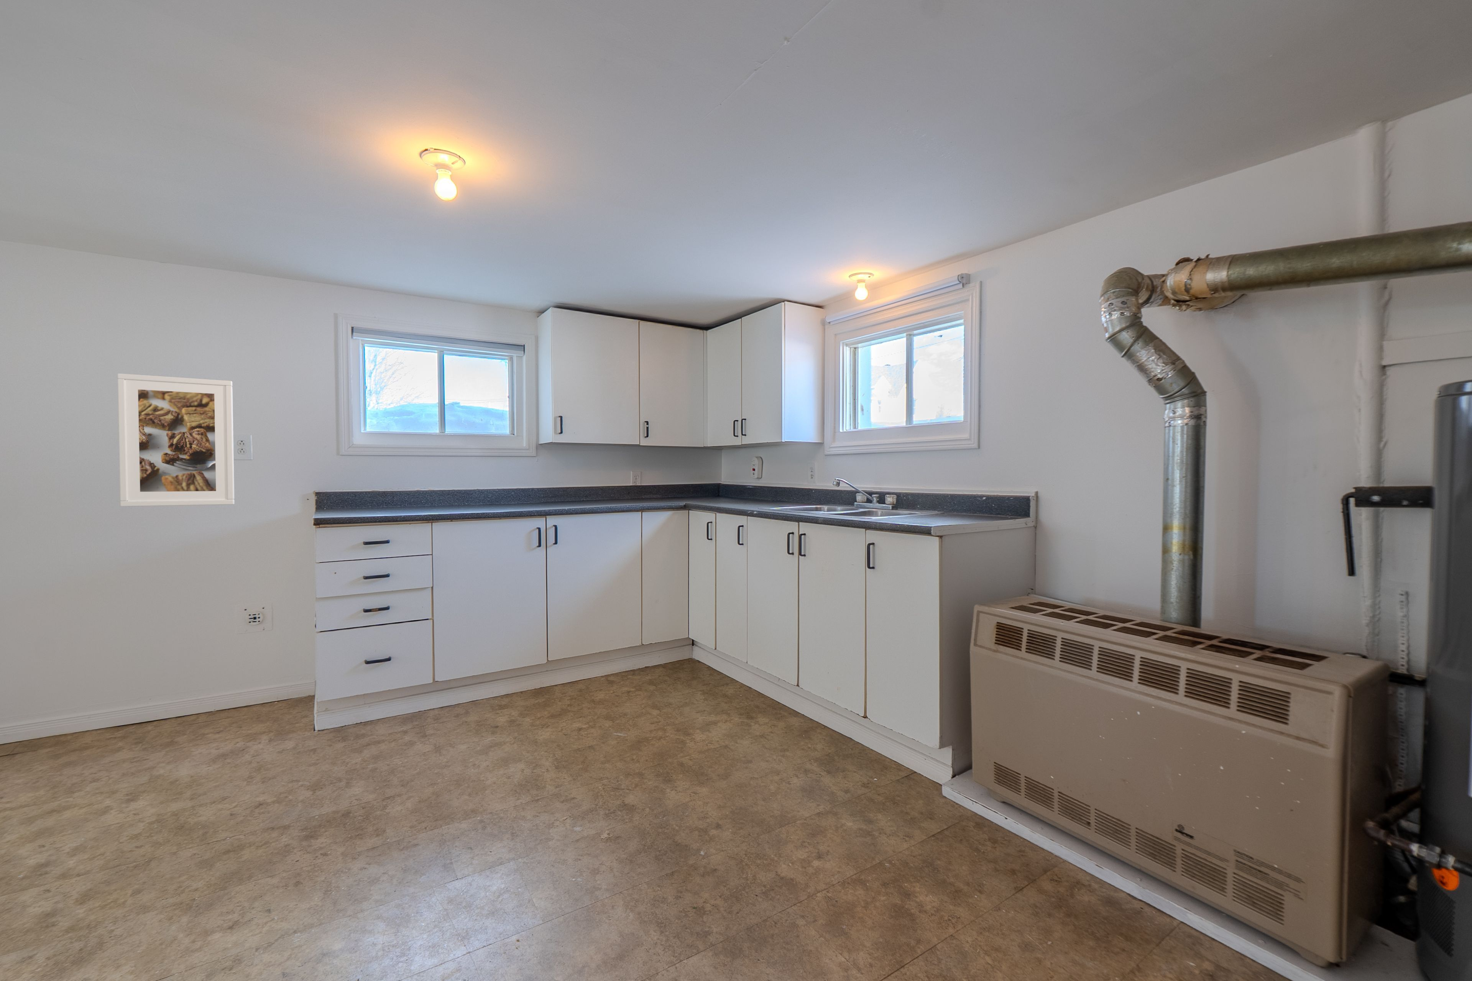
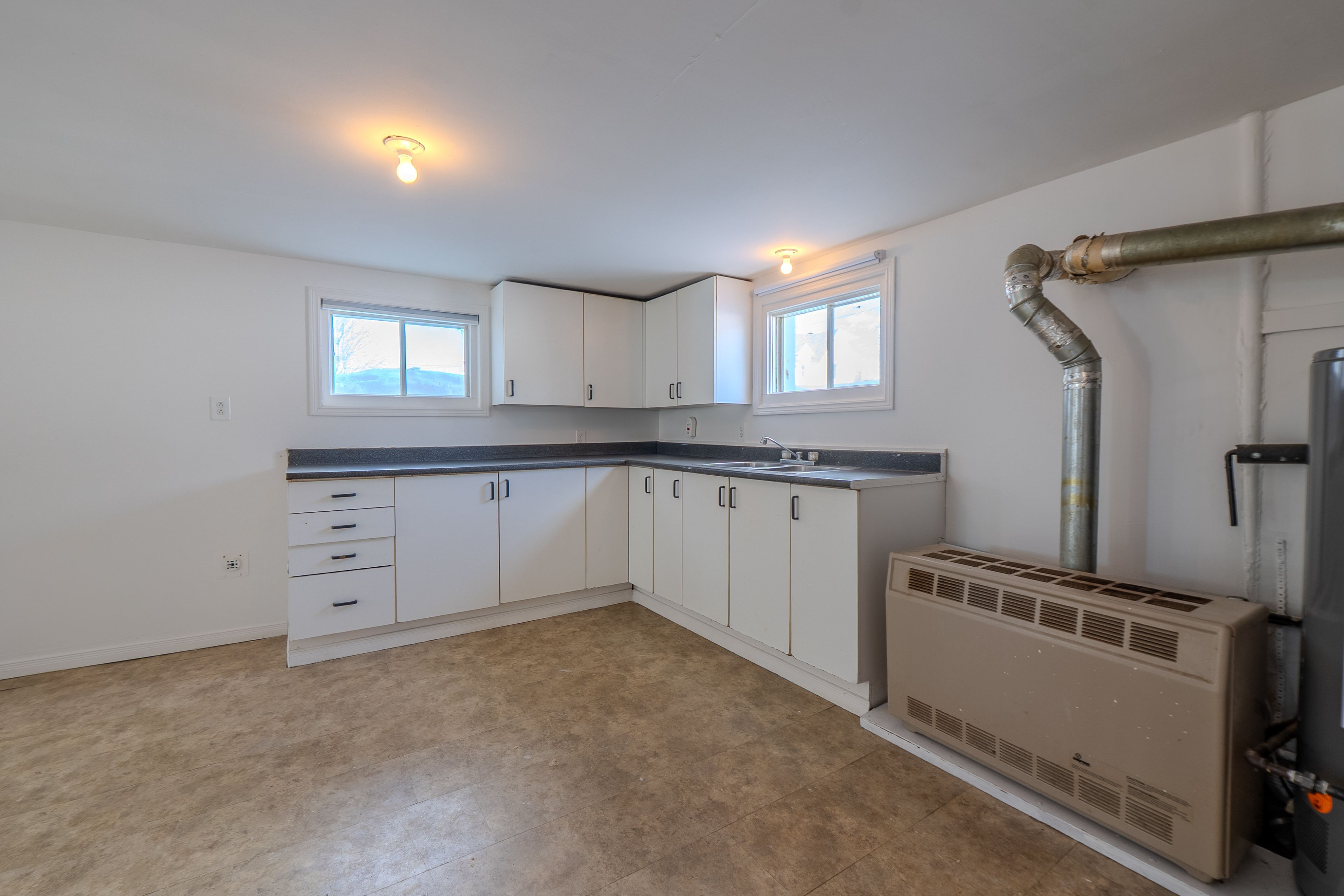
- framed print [117,373,235,507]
